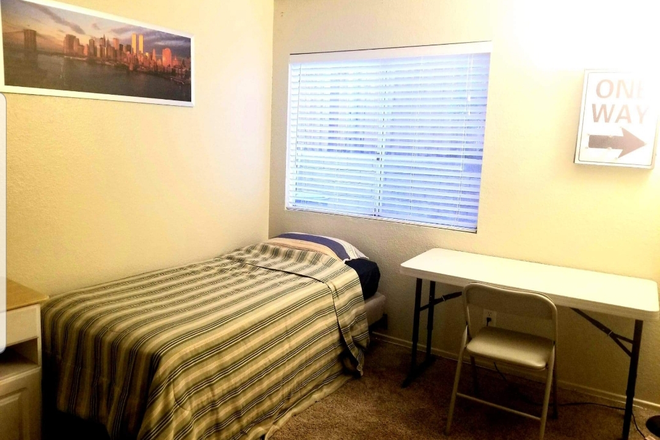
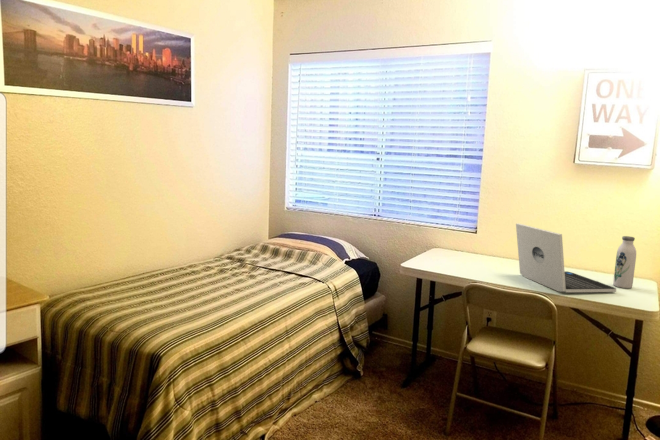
+ water bottle [612,235,637,289]
+ laptop [515,222,617,293]
